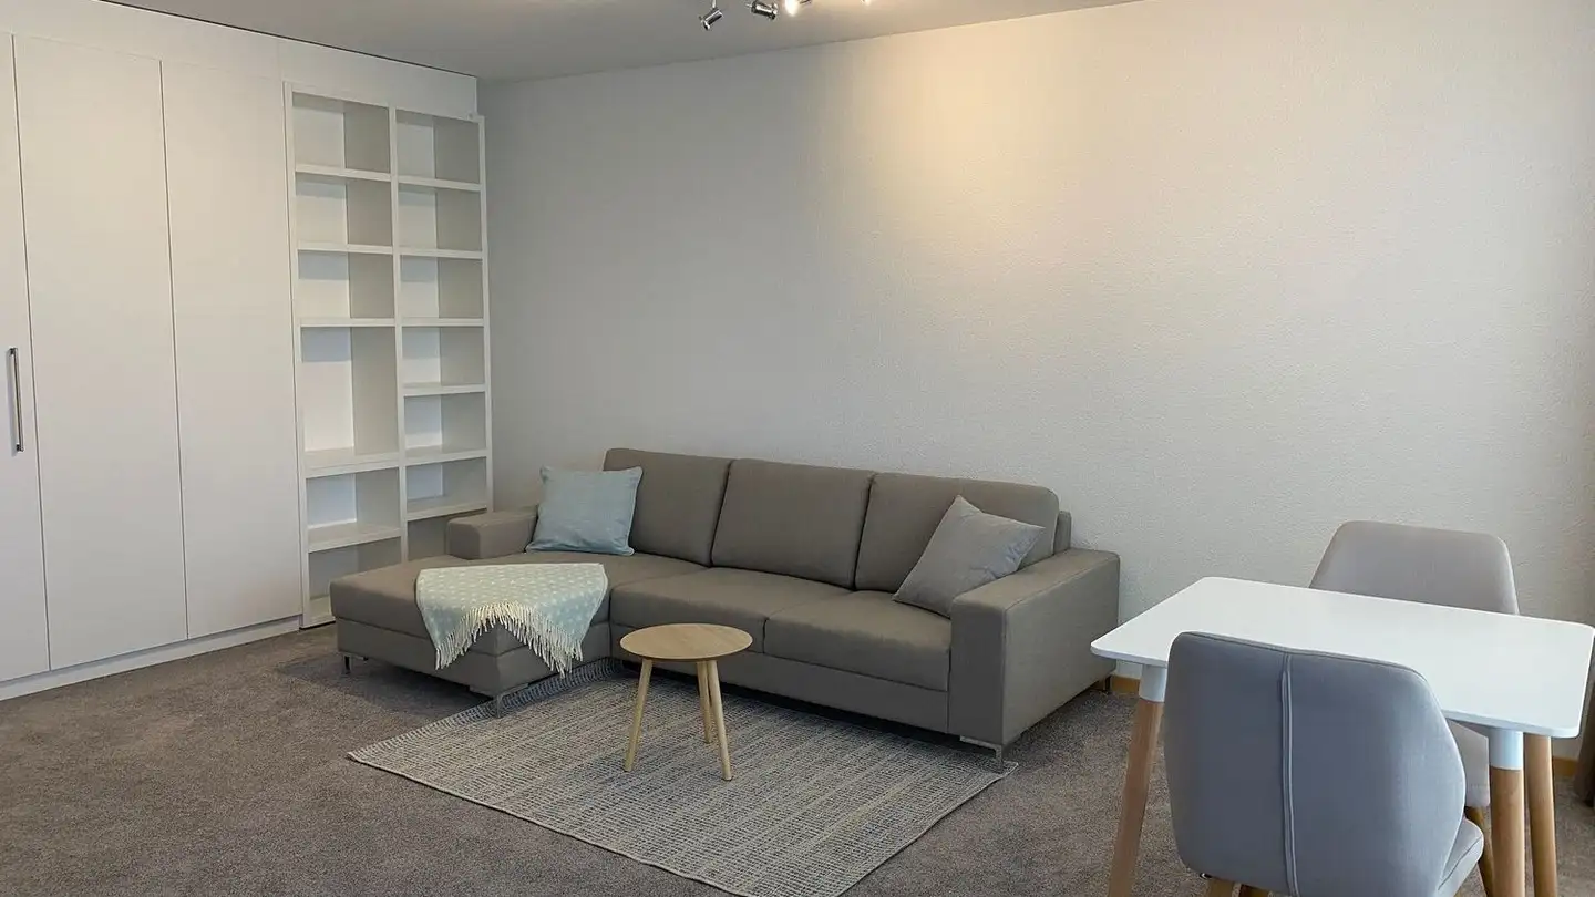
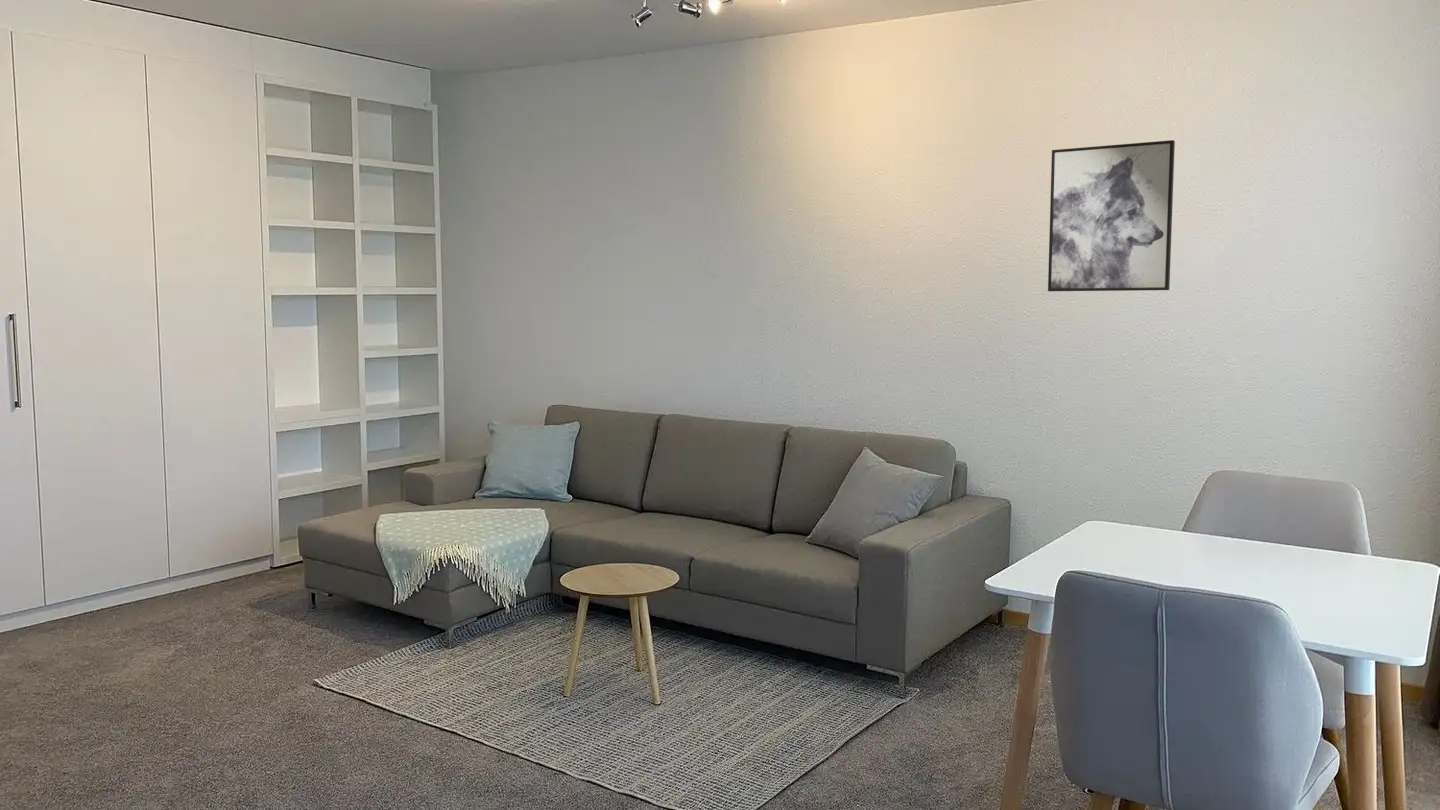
+ wall art [1047,139,1176,292]
